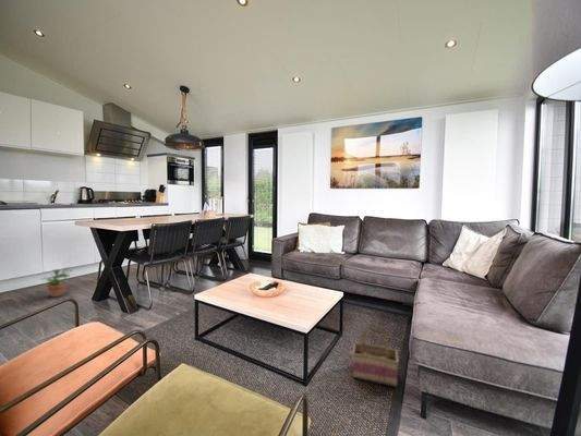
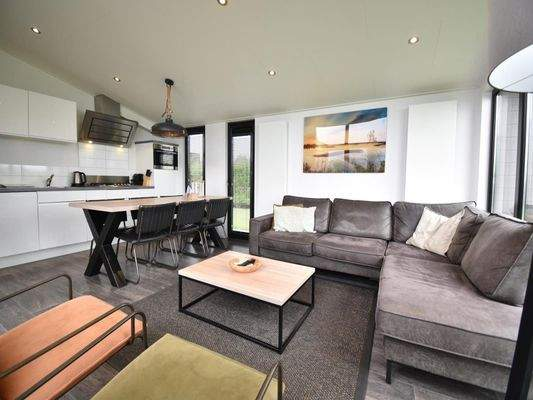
- potted plant [41,266,71,298]
- basket [351,323,399,388]
